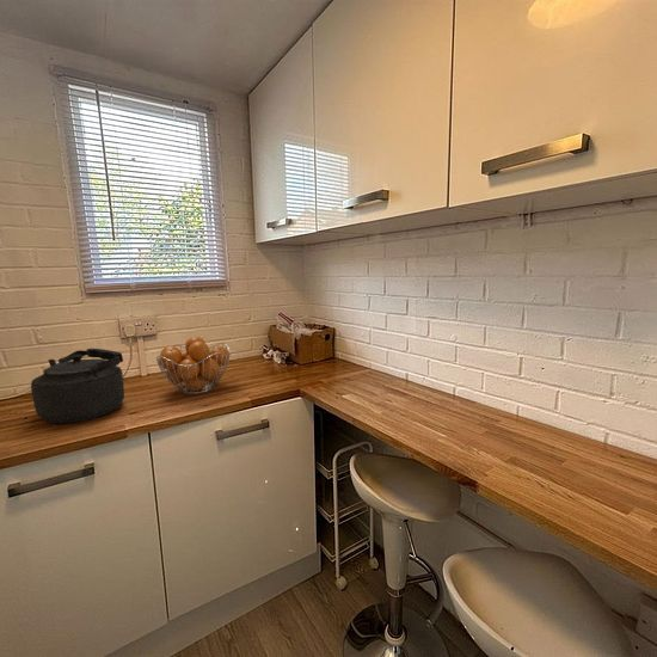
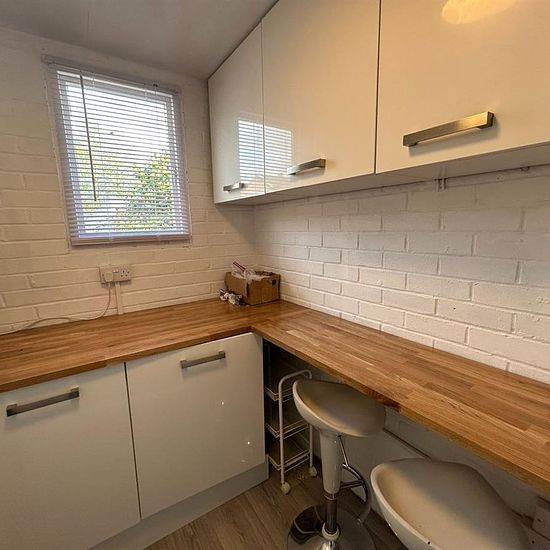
- fruit basket [155,336,232,395]
- kettle [30,348,125,425]
